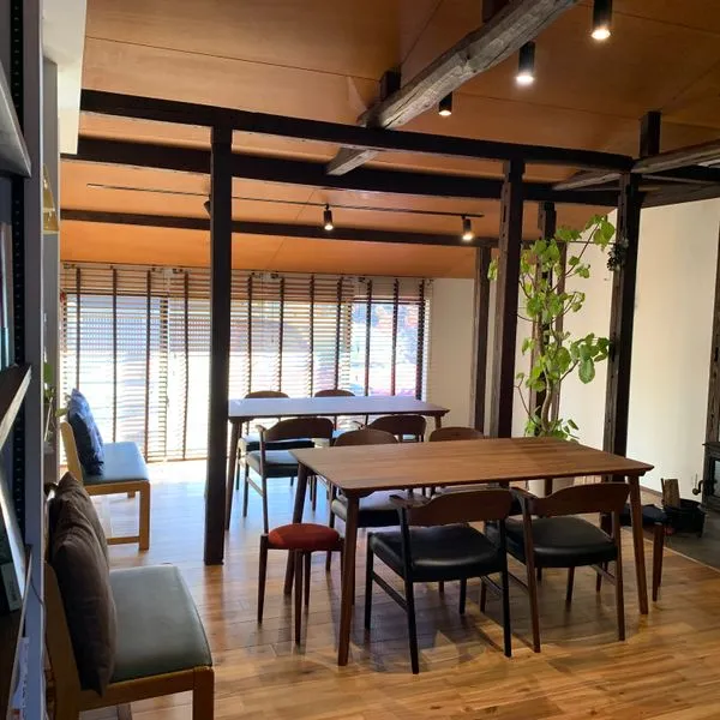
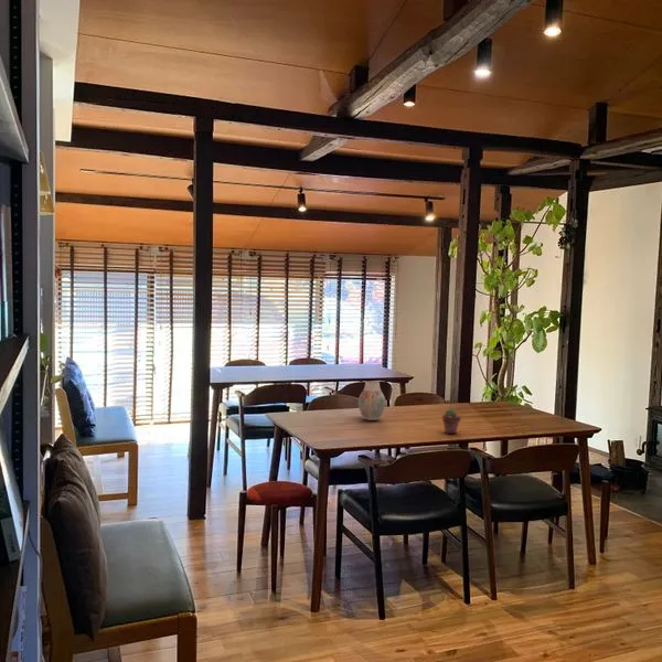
+ potted succulent [441,408,462,435]
+ vase [357,381,387,421]
